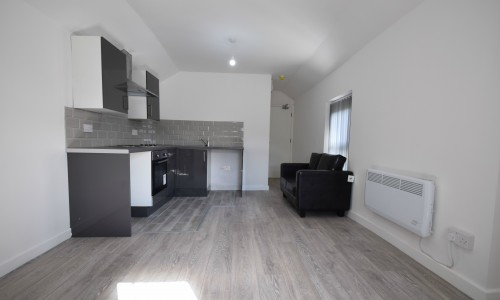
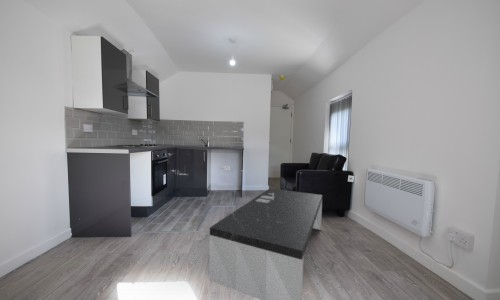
+ coffee table [208,187,323,300]
